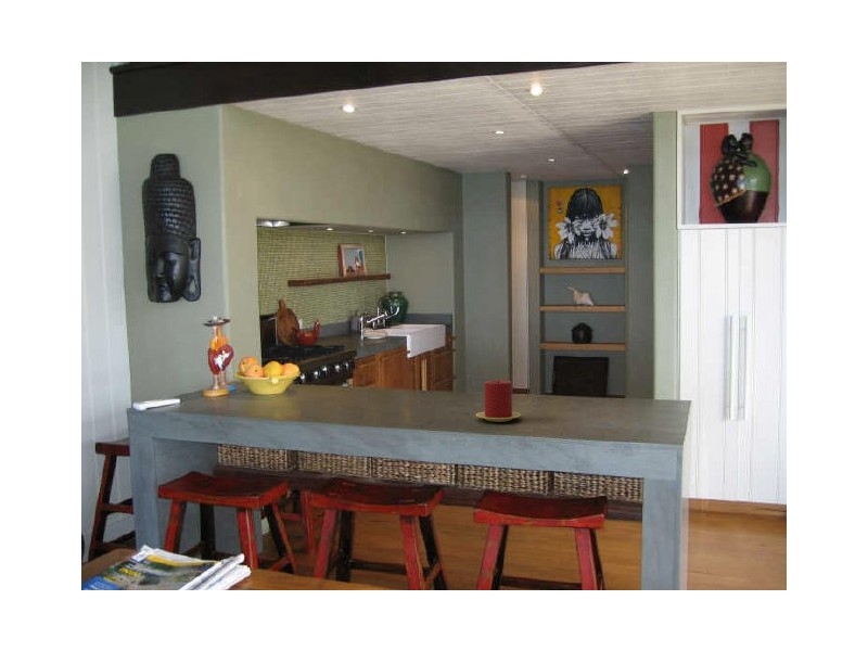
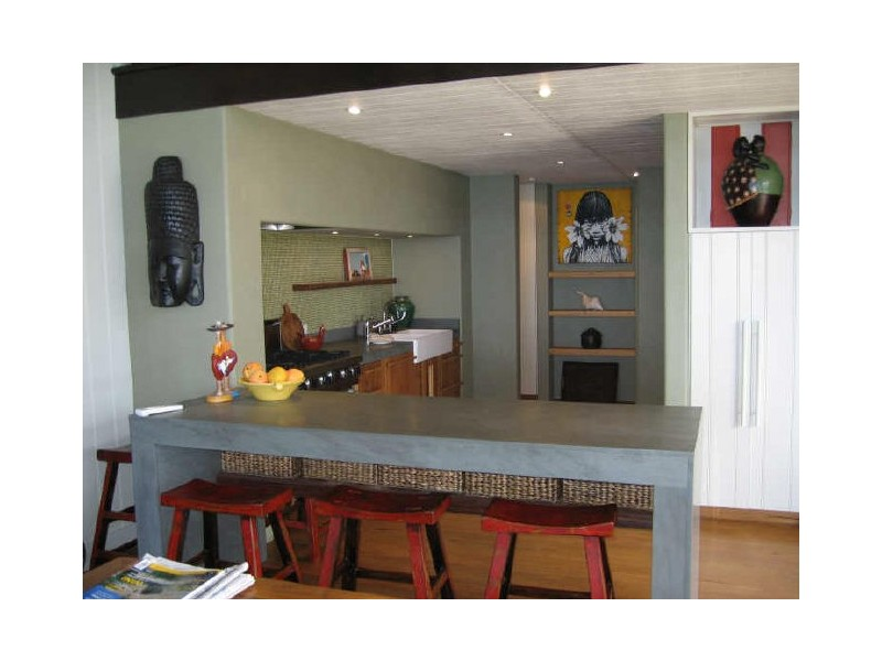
- candle [475,380,522,423]
